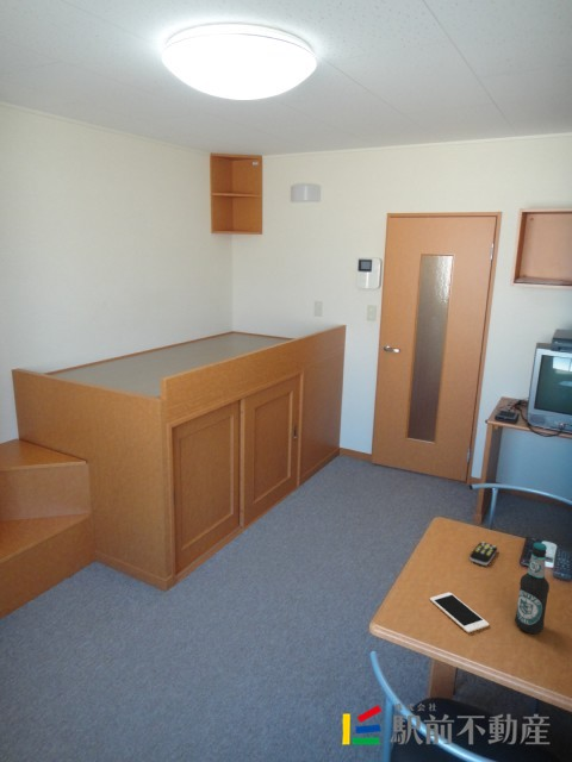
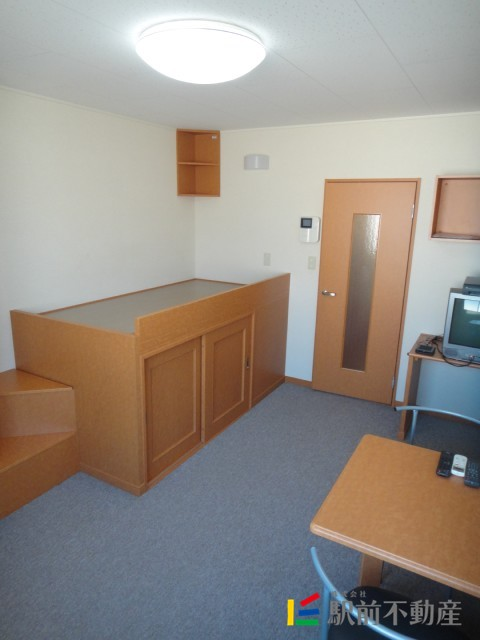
- bottle [514,542,551,635]
- cell phone [429,592,490,633]
- remote control [468,541,498,567]
